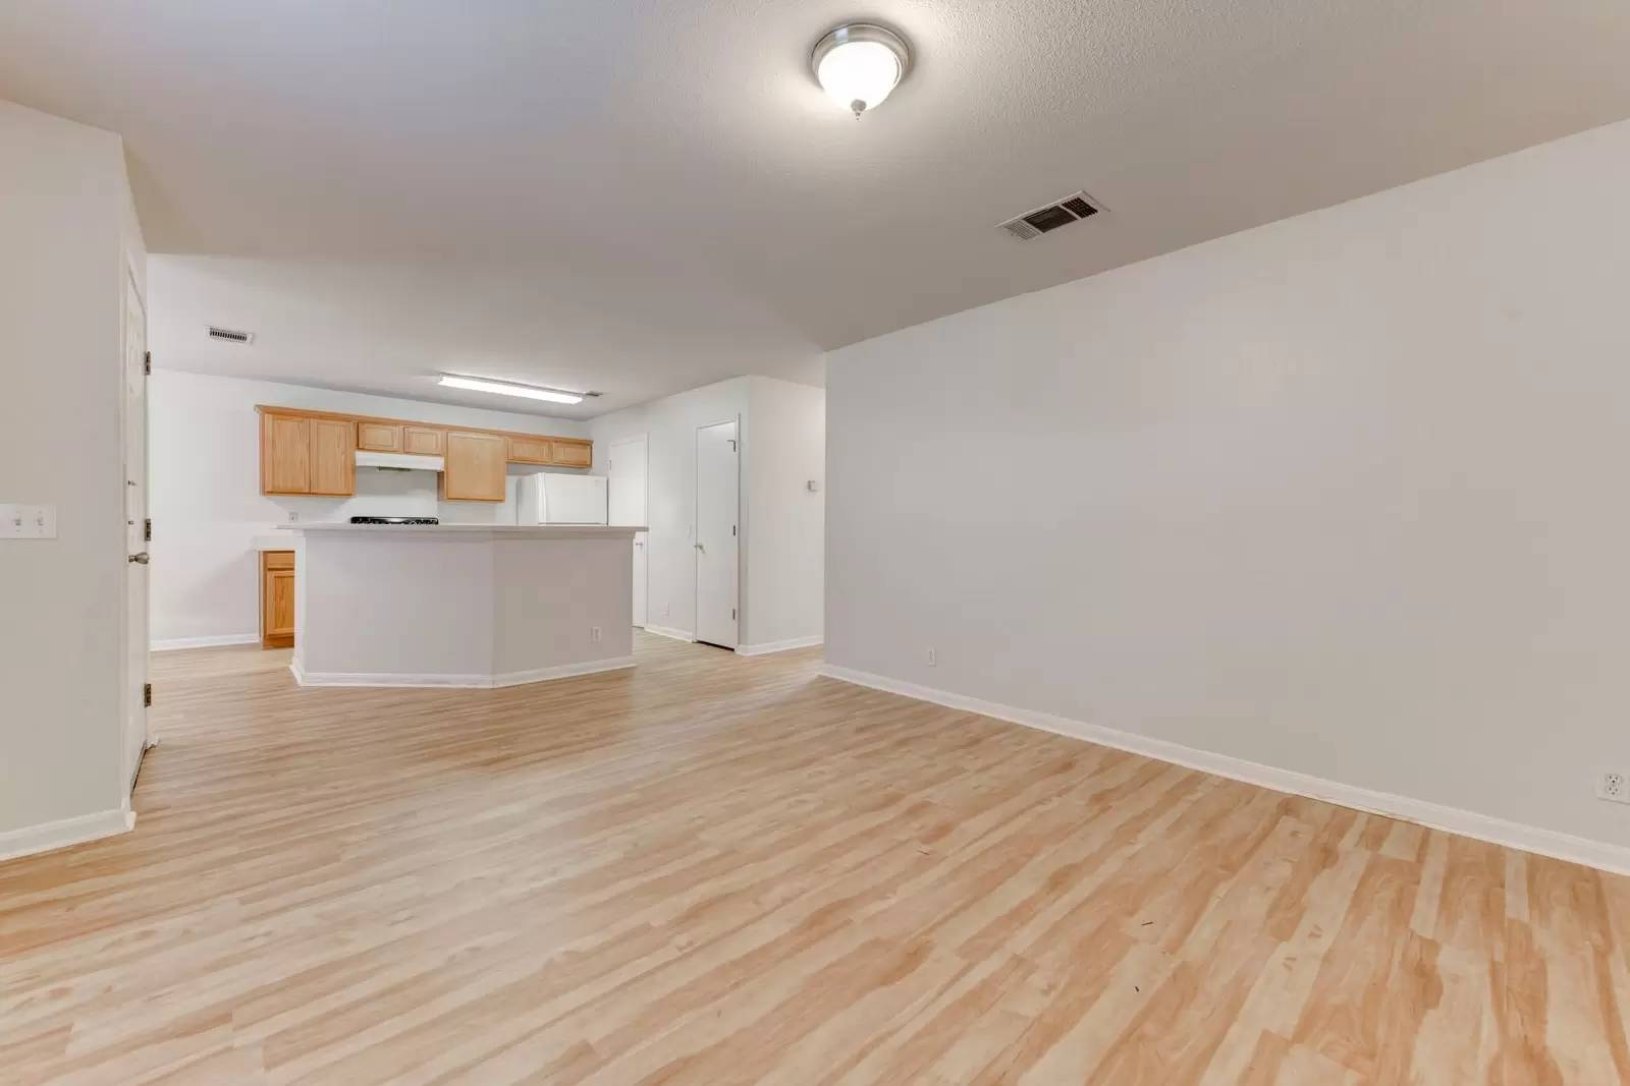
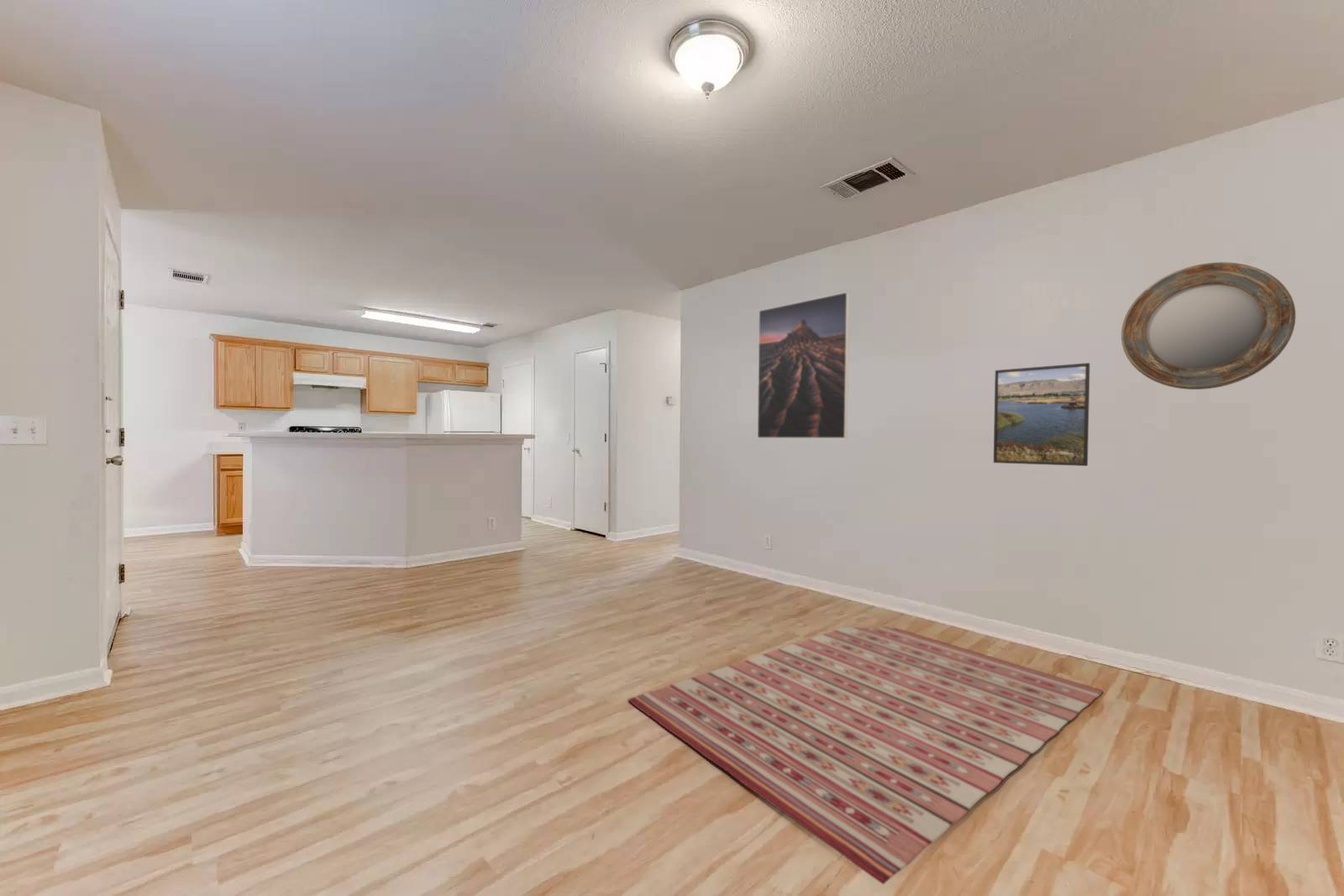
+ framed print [757,291,850,439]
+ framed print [993,362,1090,467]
+ rug [627,626,1104,885]
+ home mirror [1121,261,1296,390]
